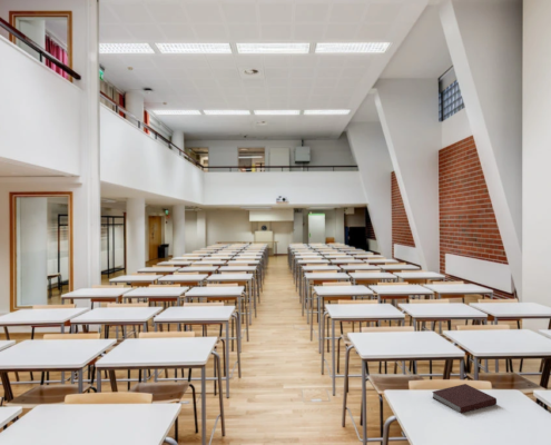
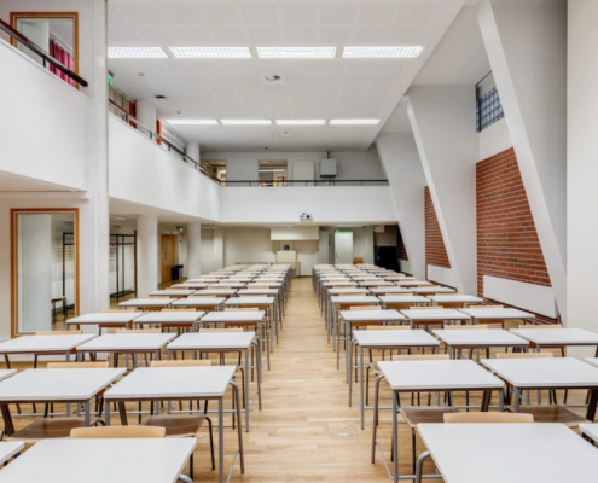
- notebook [431,383,498,414]
